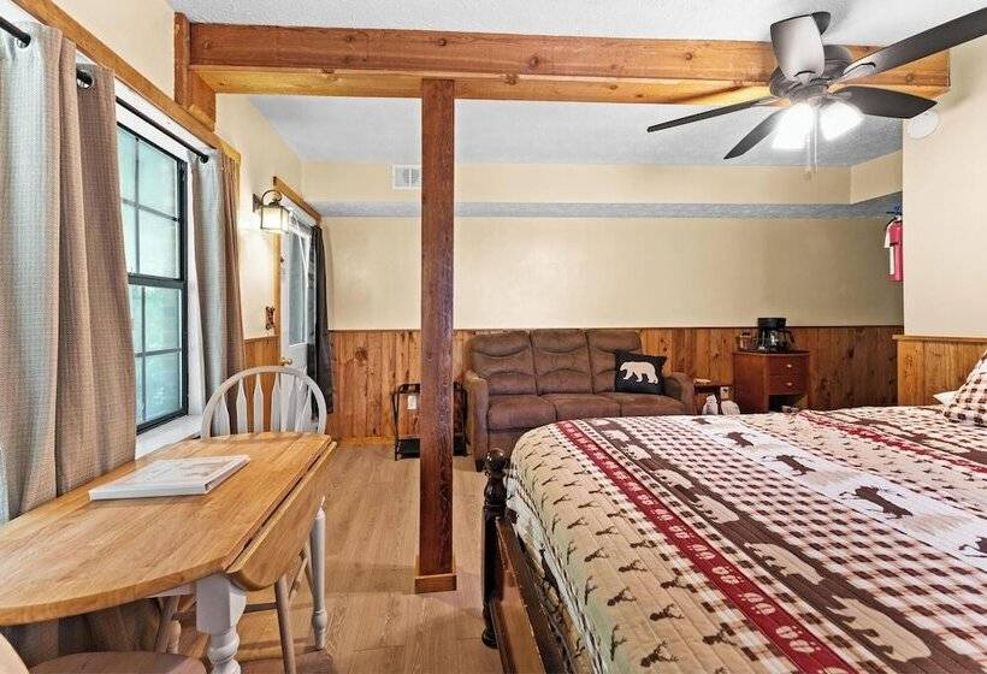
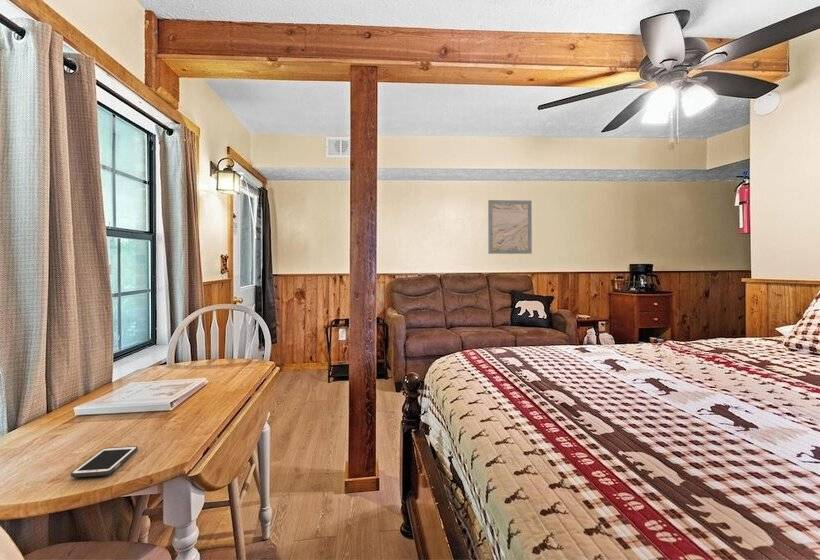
+ cell phone [70,445,138,478]
+ wall art [487,199,533,255]
